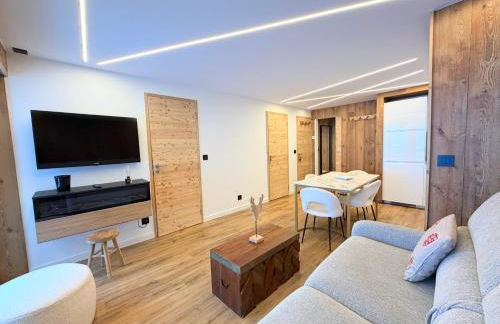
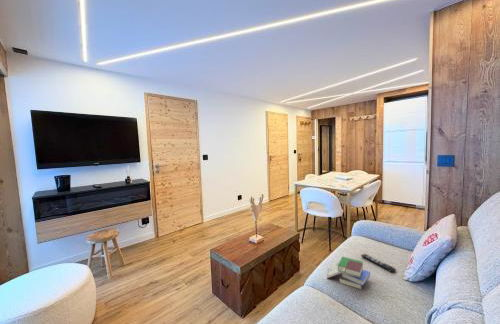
+ book [326,256,371,291]
+ remote control [360,253,397,274]
